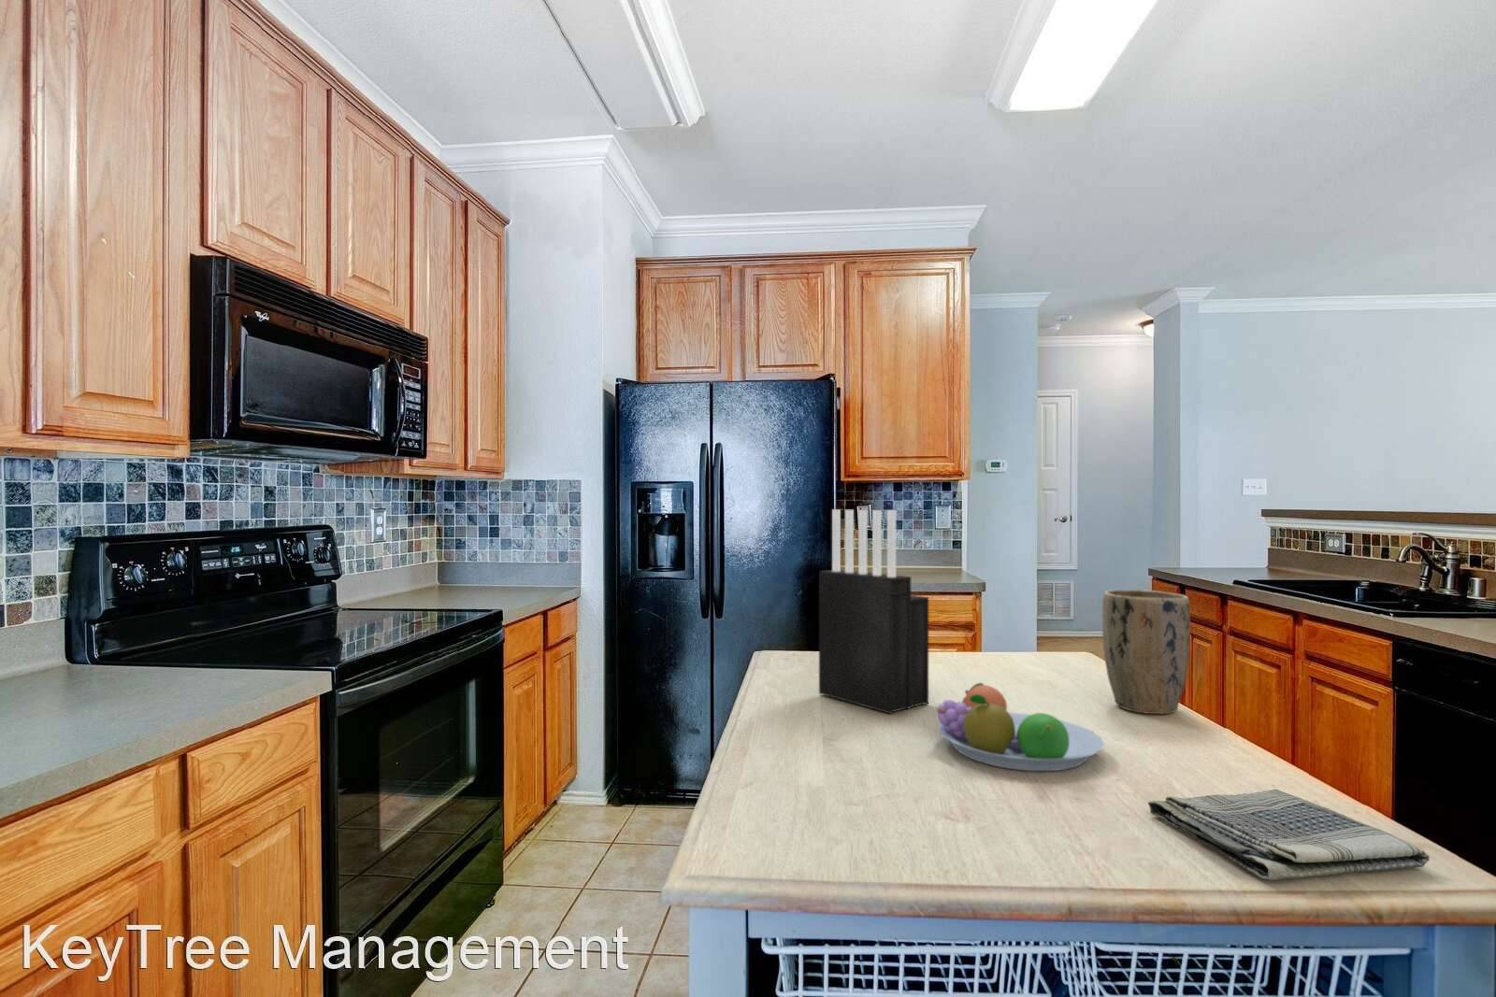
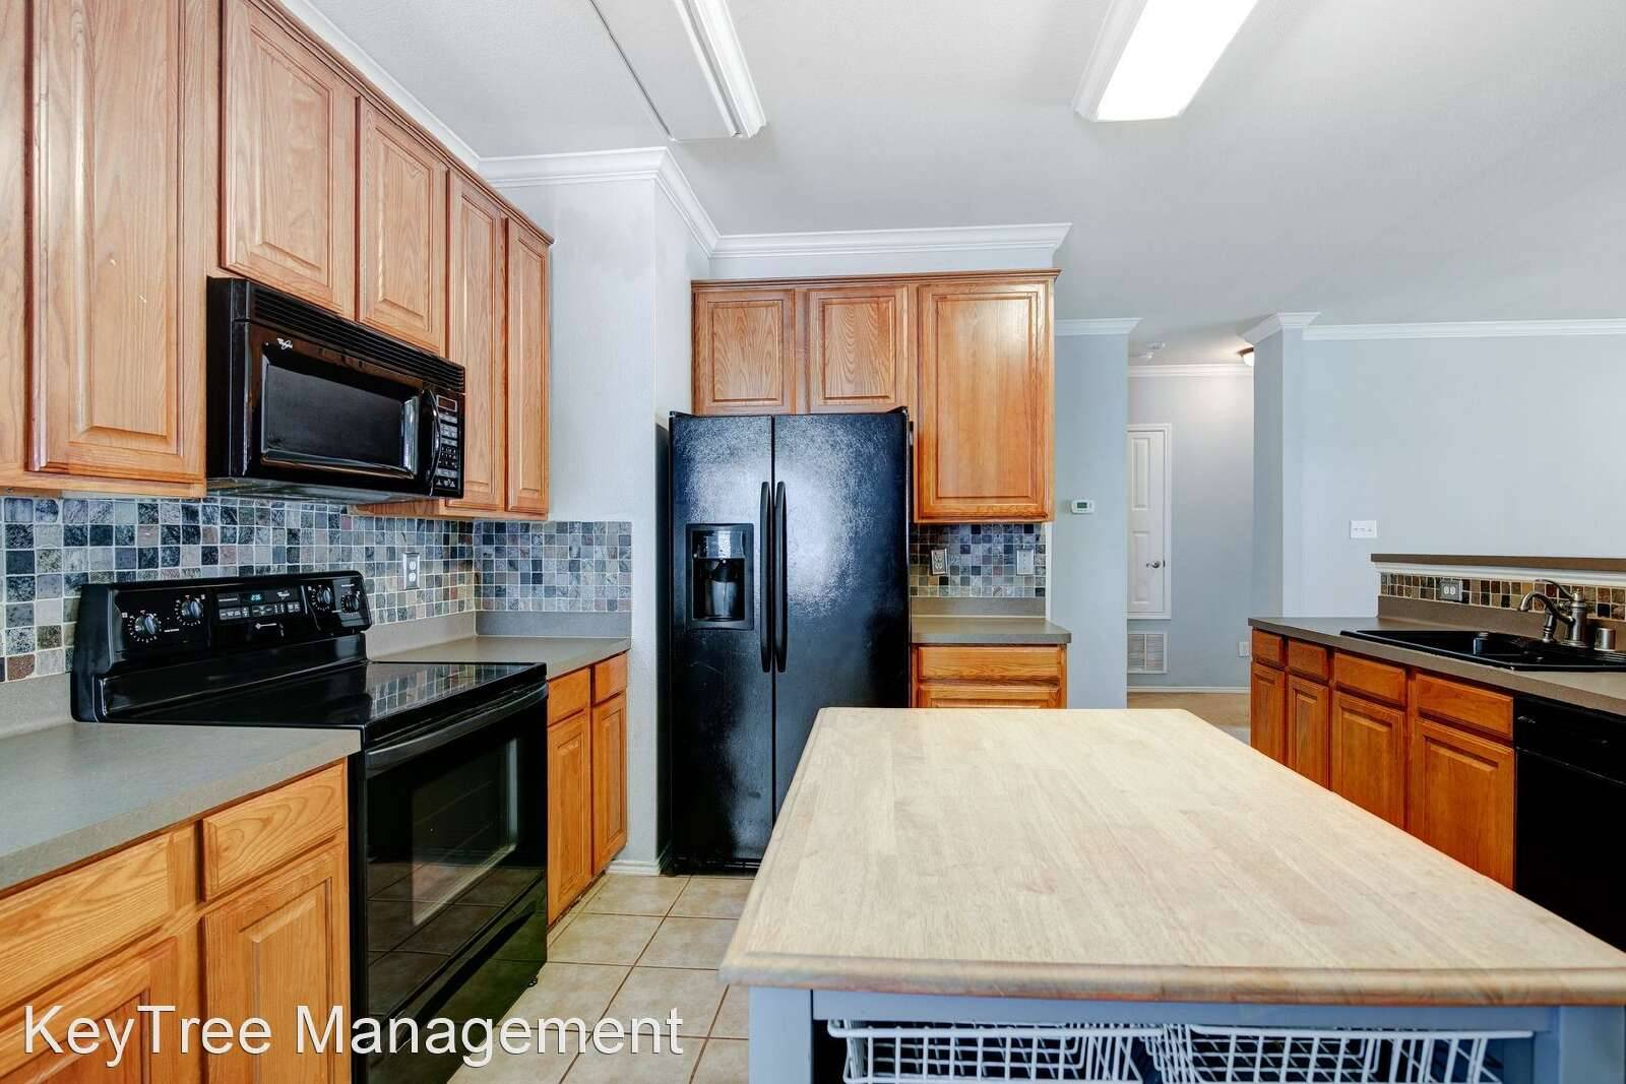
- fruit bowl [936,682,1105,772]
- knife block [818,509,929,714]
- plant pot [1102,589,1191,714]
- dish towel [1148,789,1430,881]
